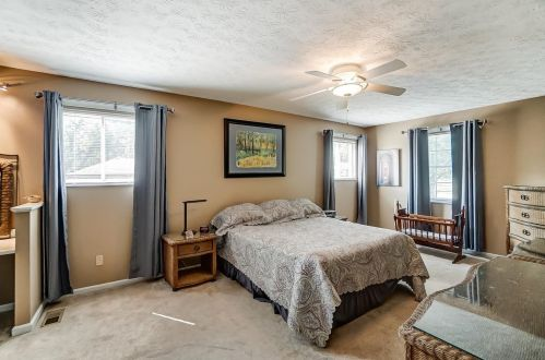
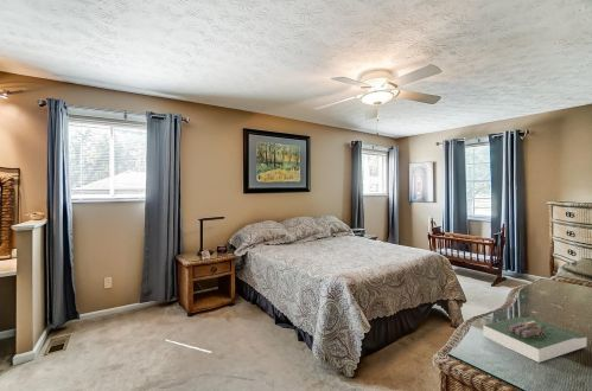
+ book [482,315,588,364]
